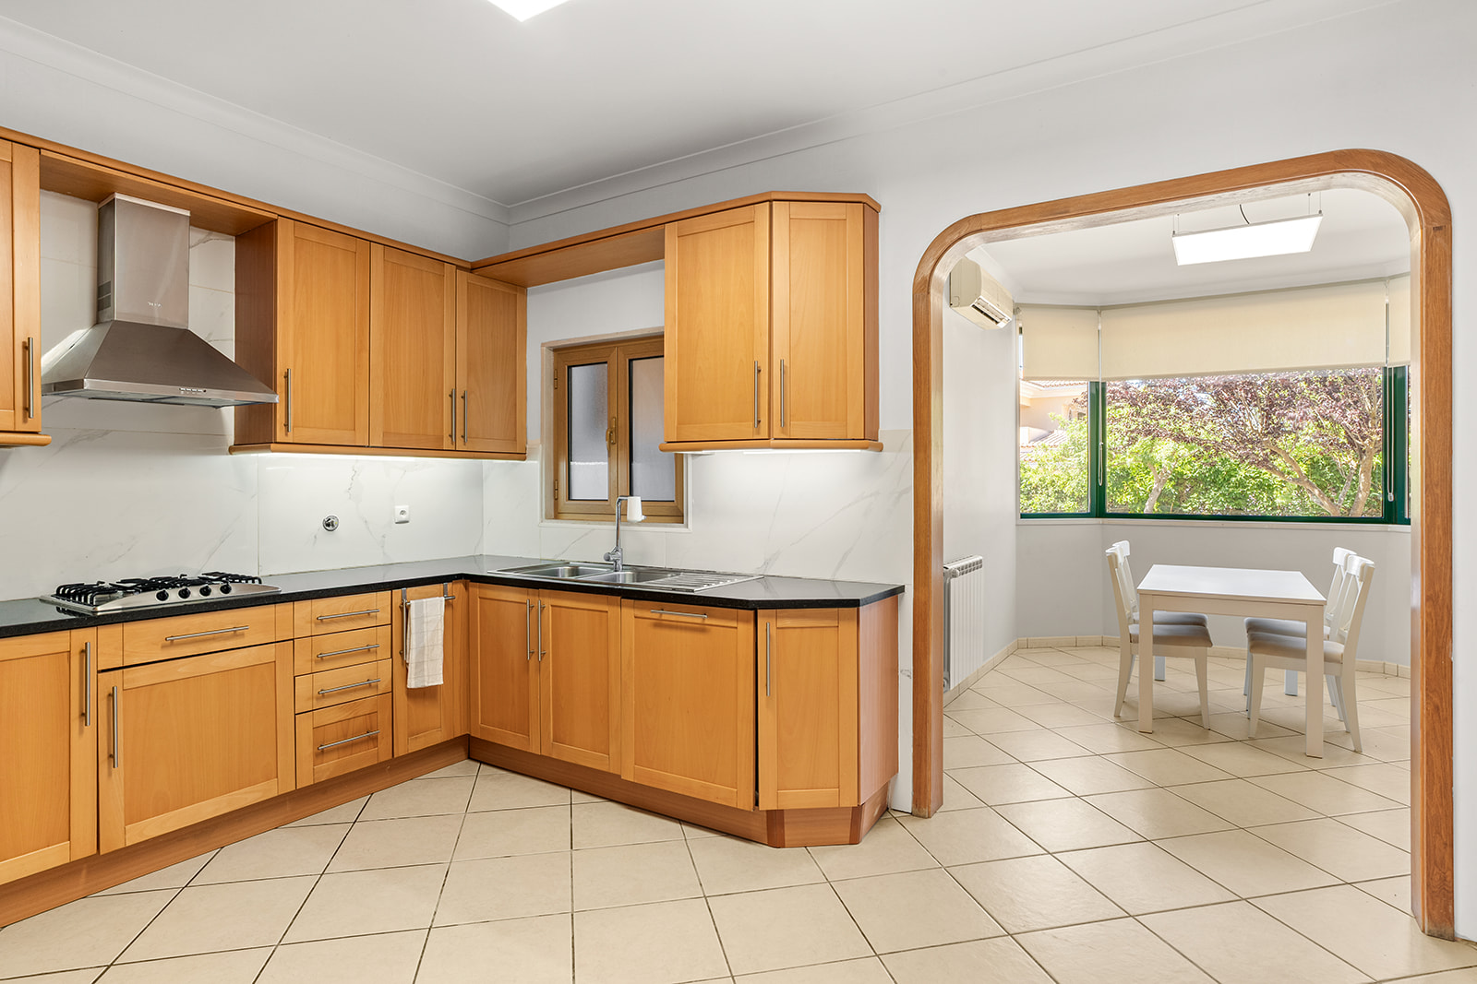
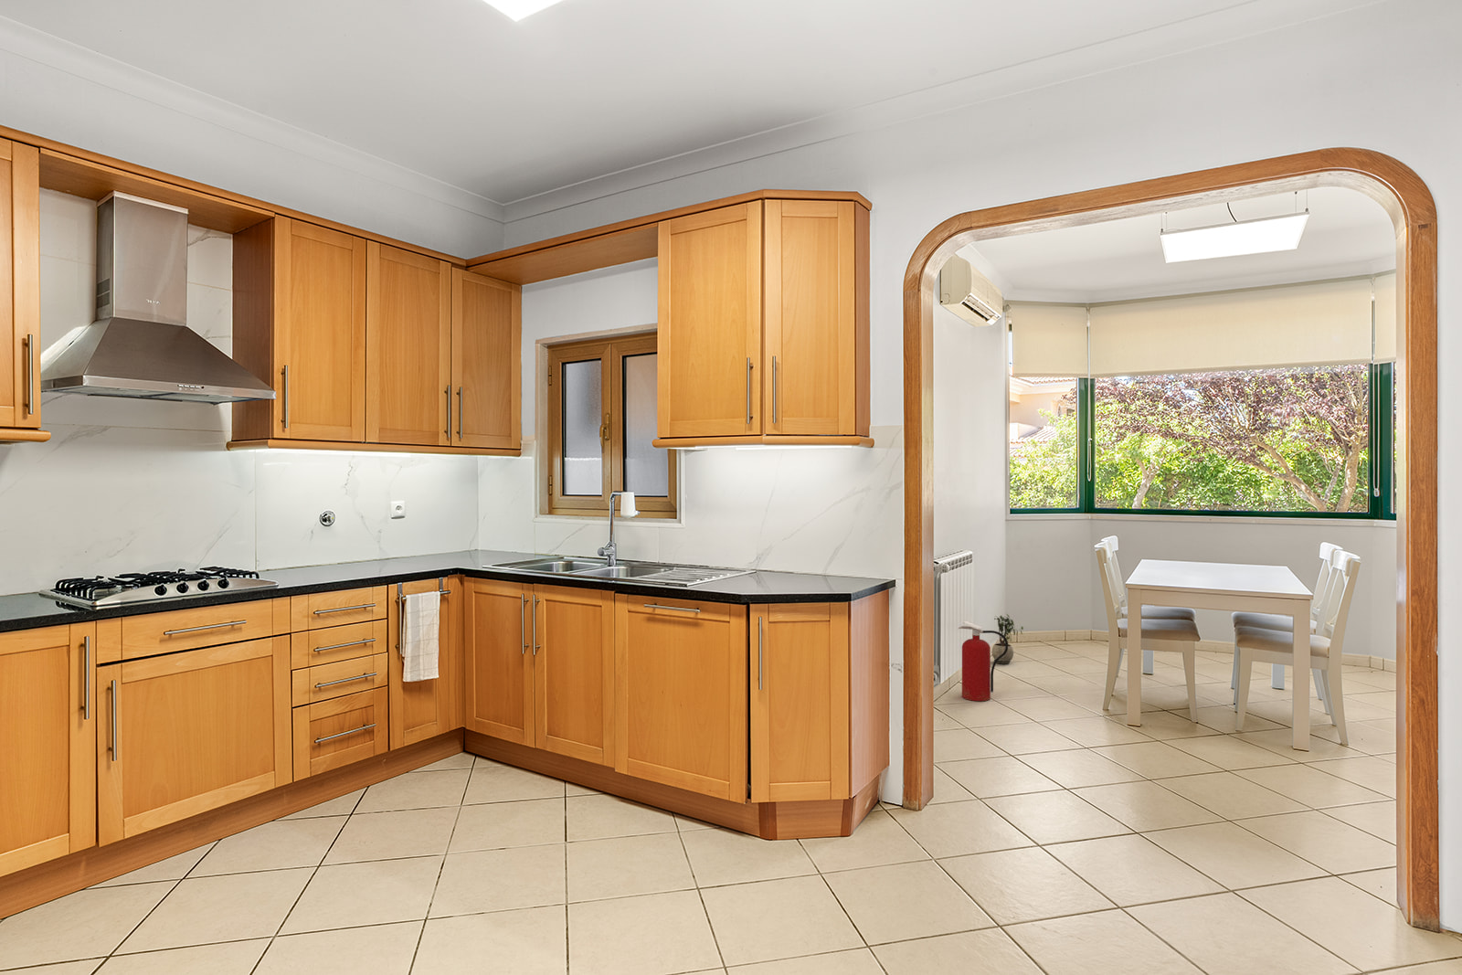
+ fire extinguisher [957,619,1008,702]
+ potted plant [991,613,1025,665]
